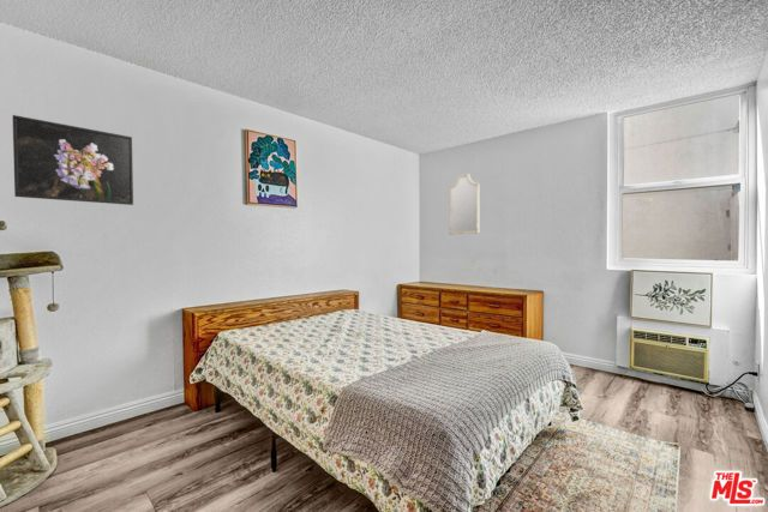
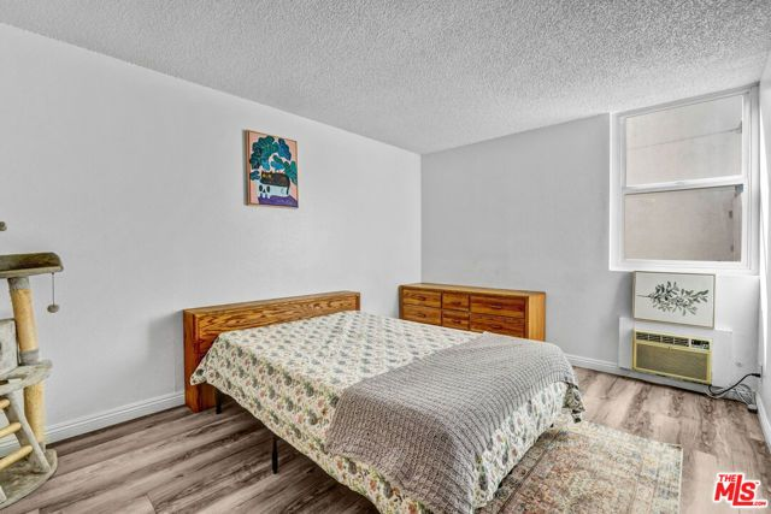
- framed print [12,114,134,206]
- home mirror [449,173,480,235]
